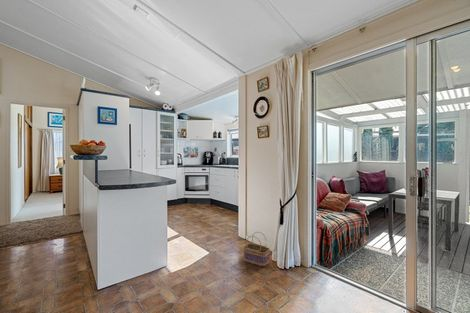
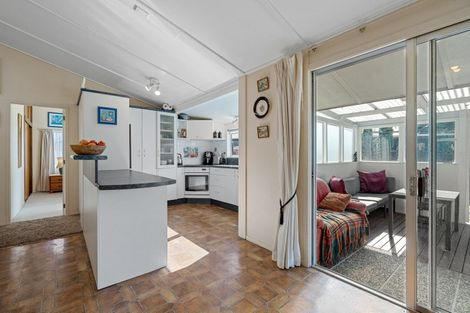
- basket [242,231,271,268]
